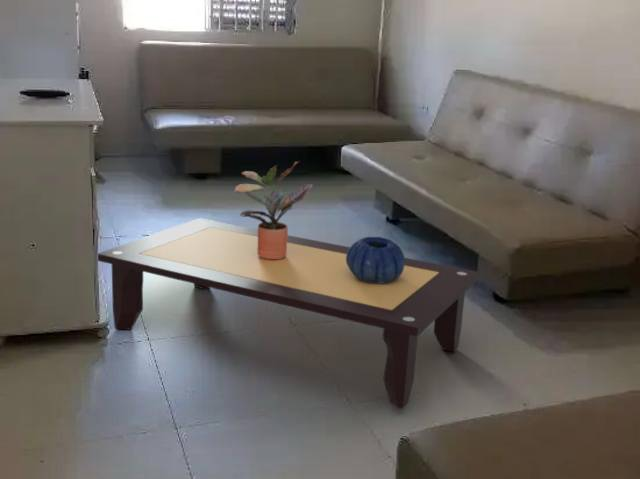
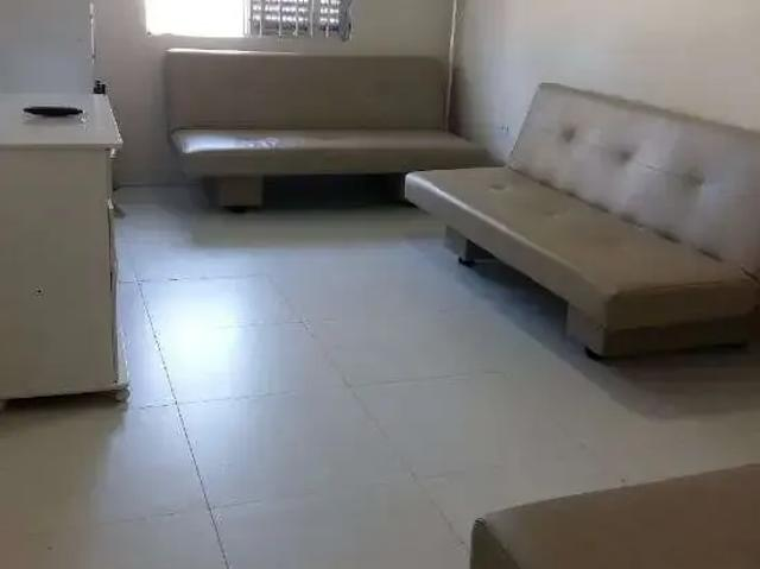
- decorative bowl [346,236,406,283]
- coffee table [97,217,480,410]
- potted plant [233,160,314,259]
